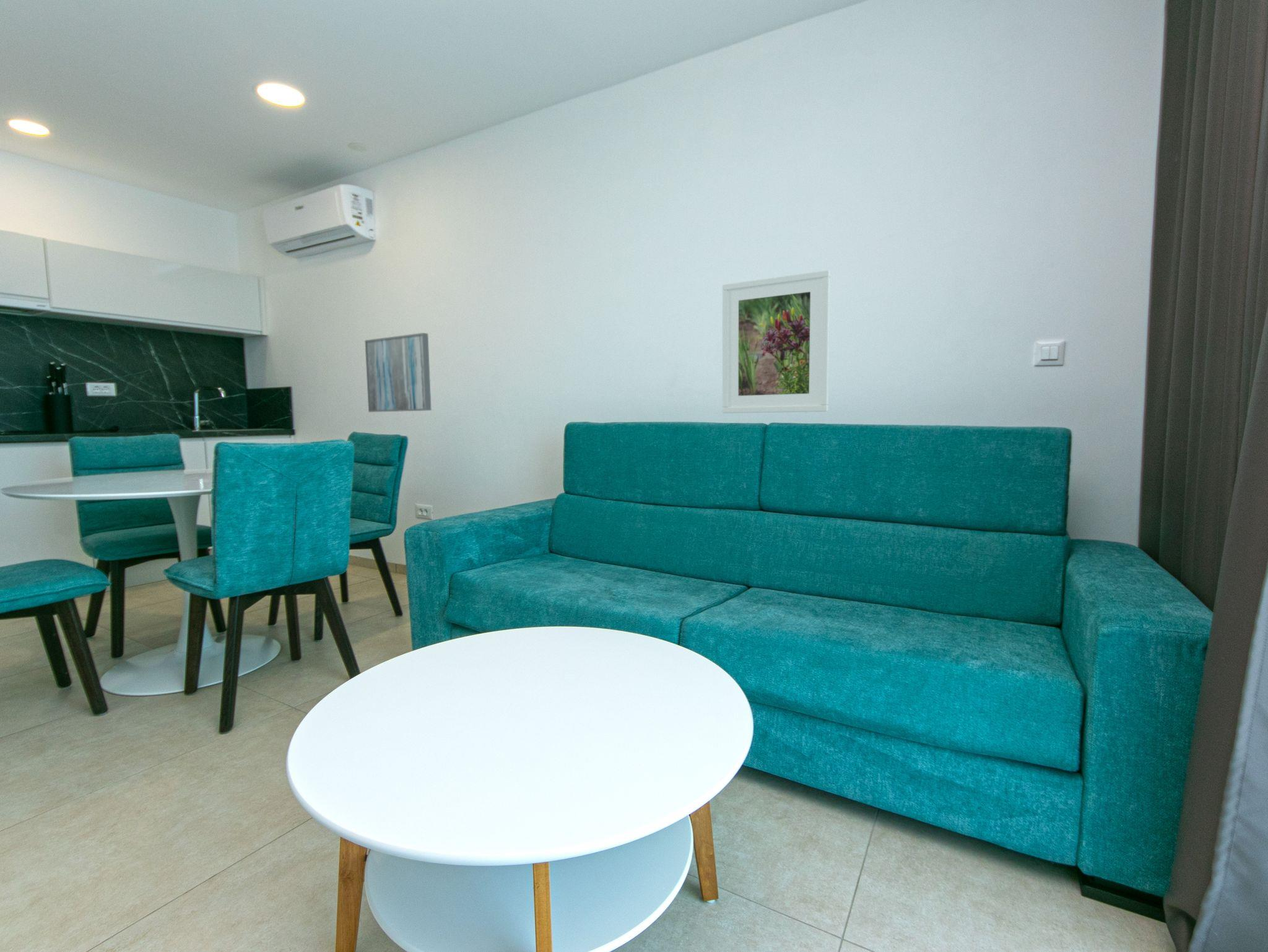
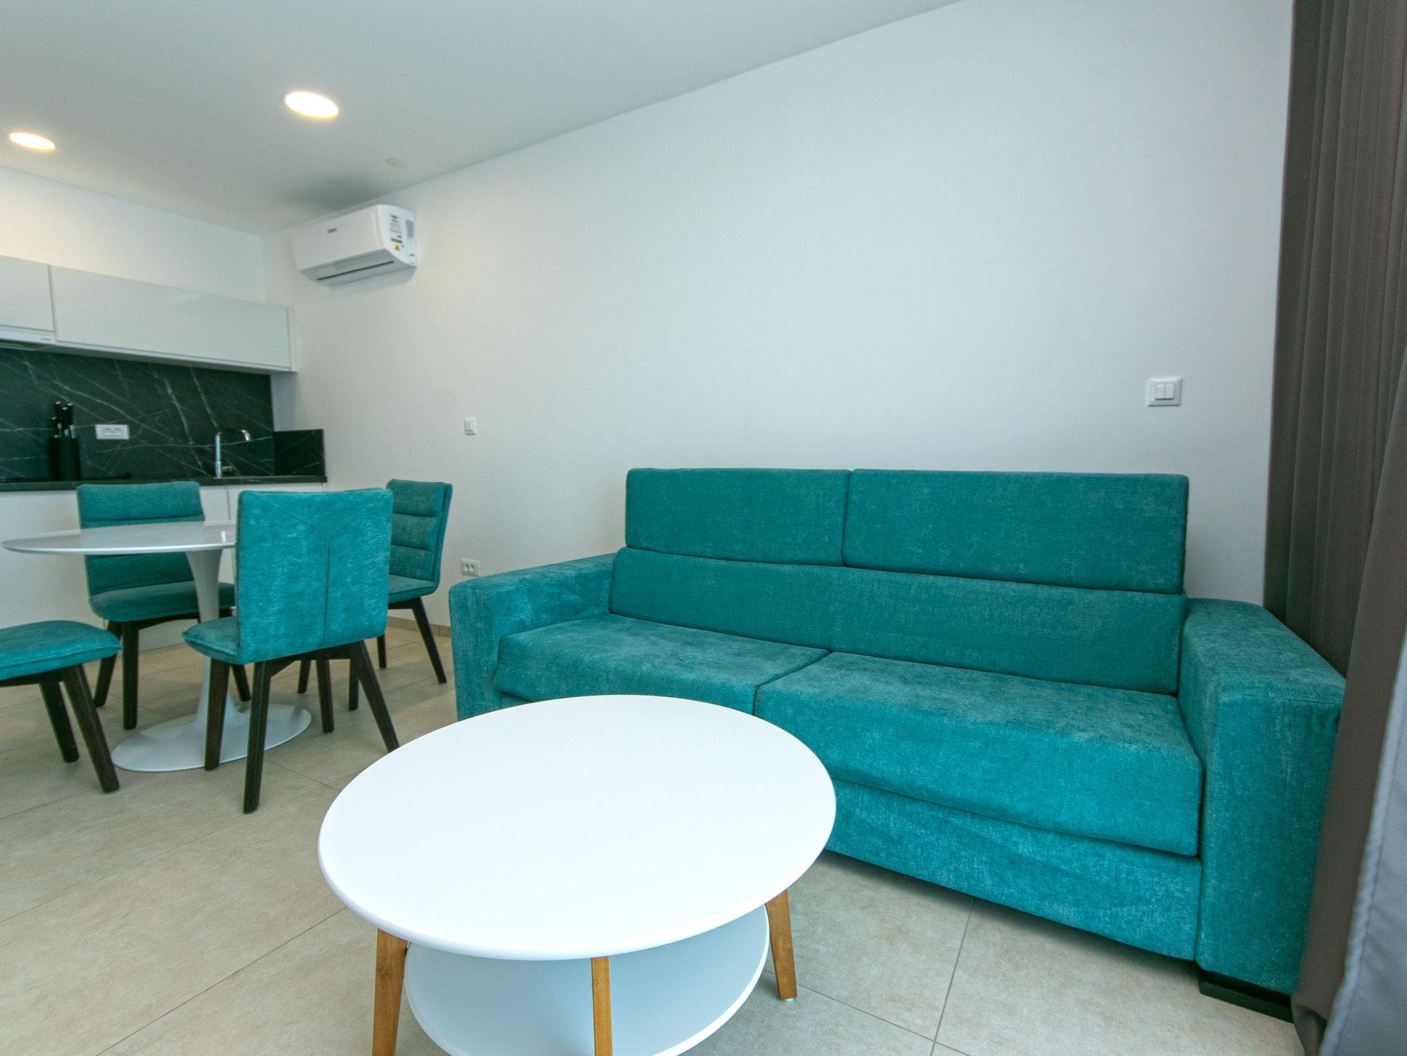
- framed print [722,269,831,414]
- wall art [364,332,432,413]
